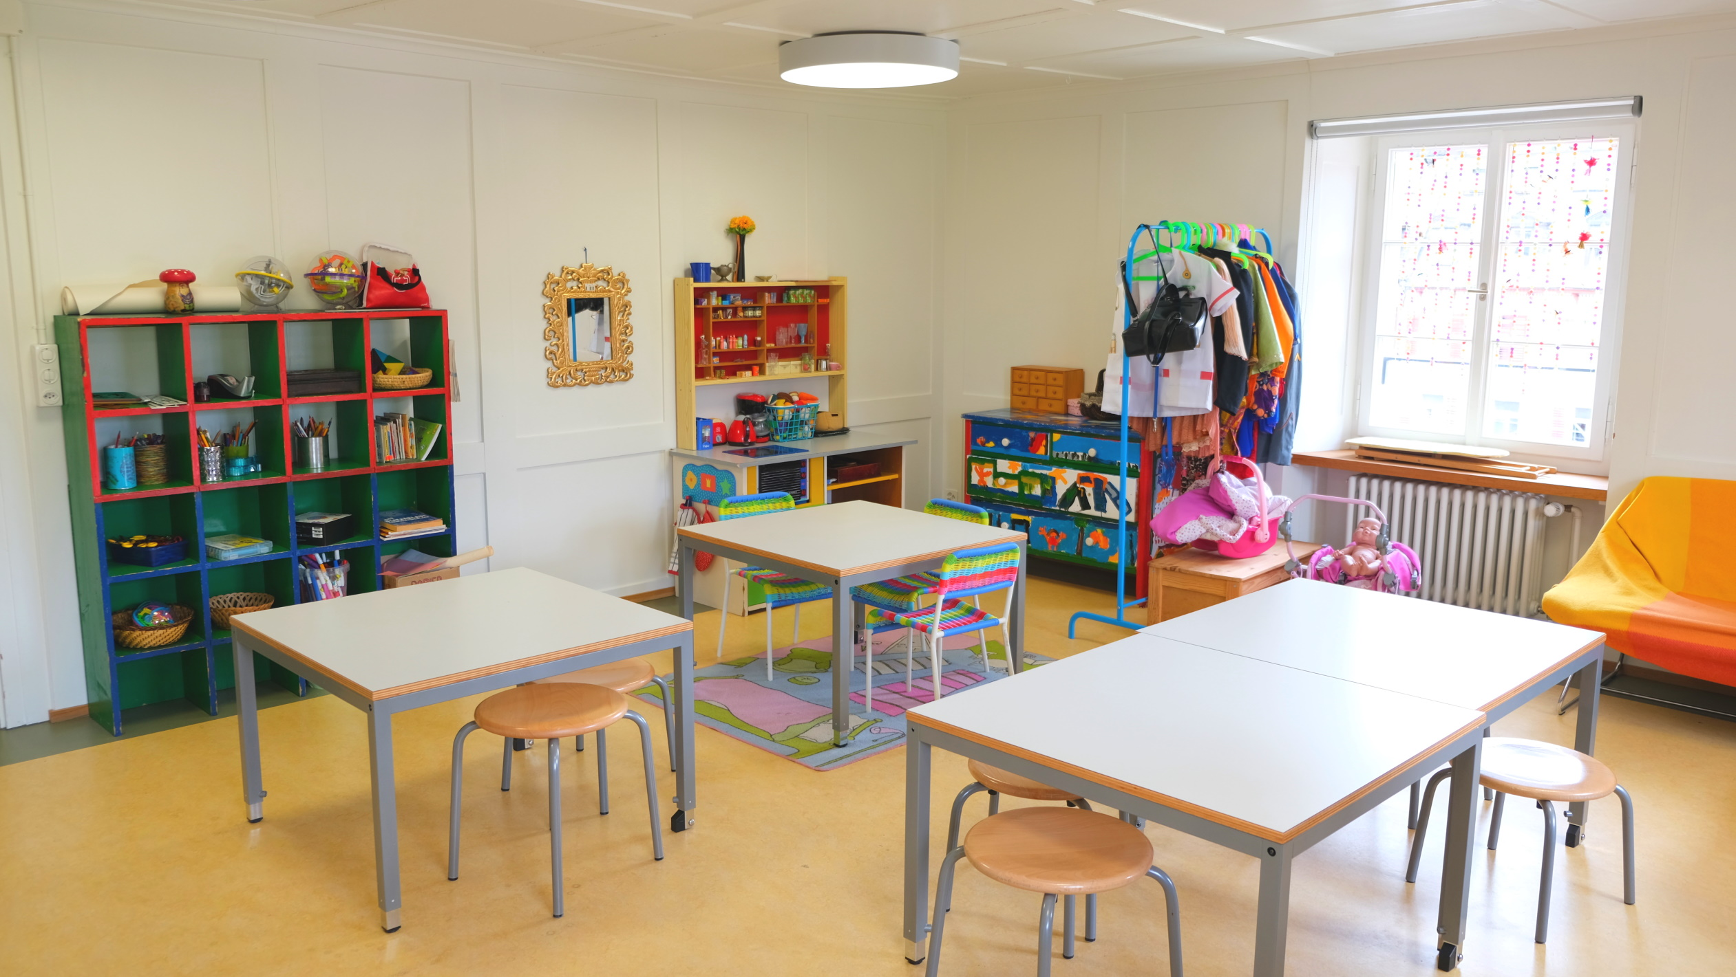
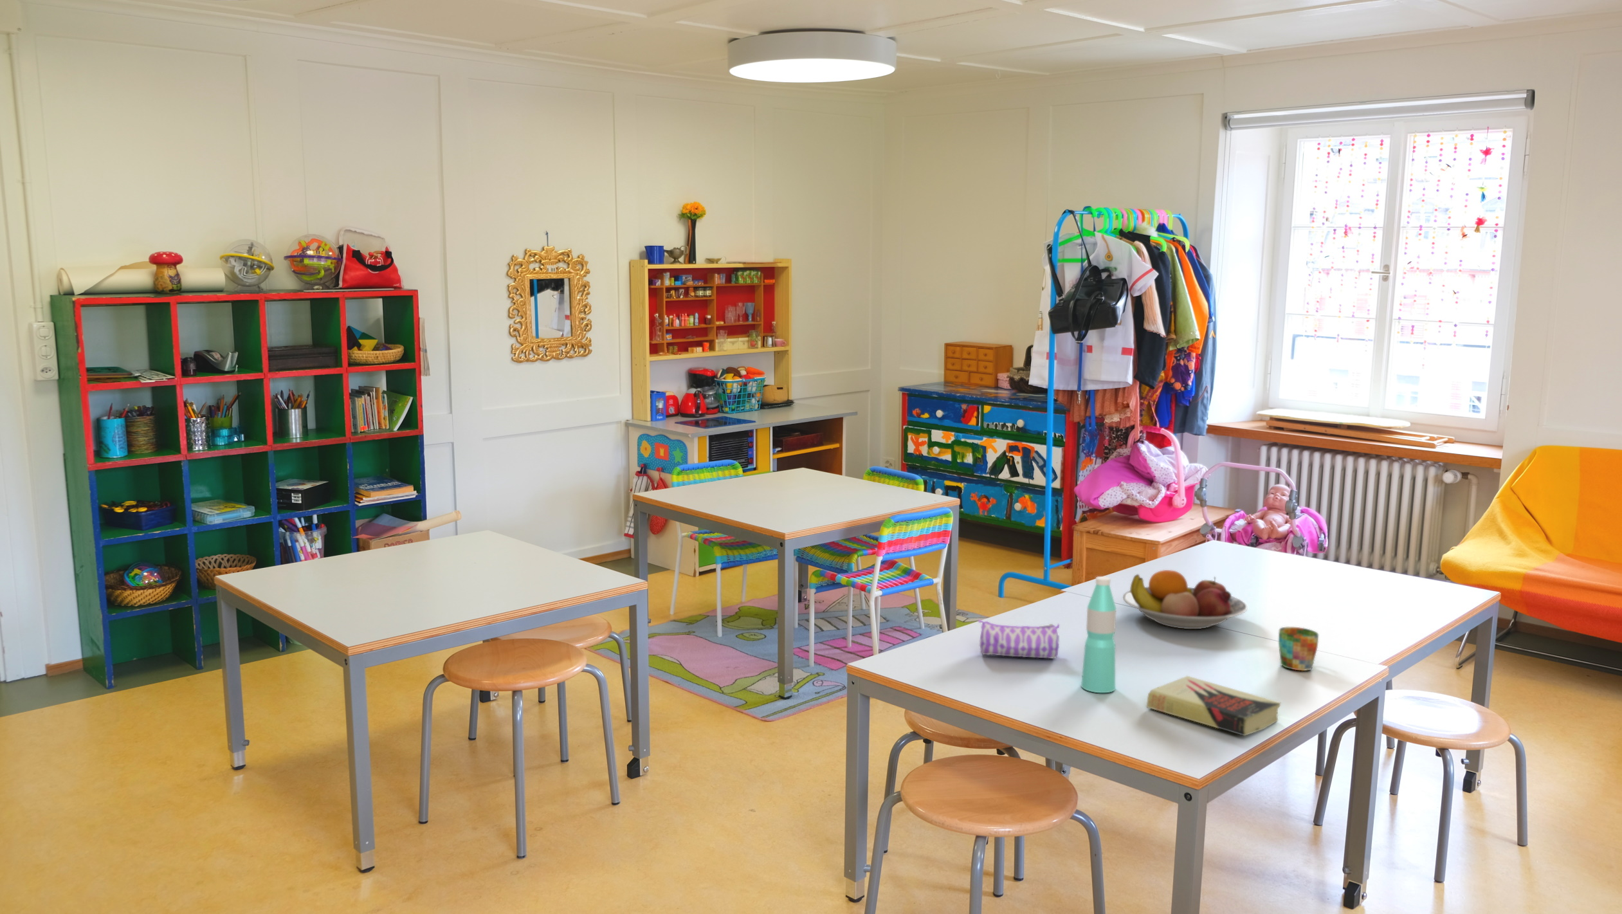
+ fruit bowl [1122,570,1249,630]
+ water bottle [1081,575,1117,693]
+ mug [1278,626,1319,671]
+ pencil case [978,619,1059,659]
+ book [1146,675,1281,737]
